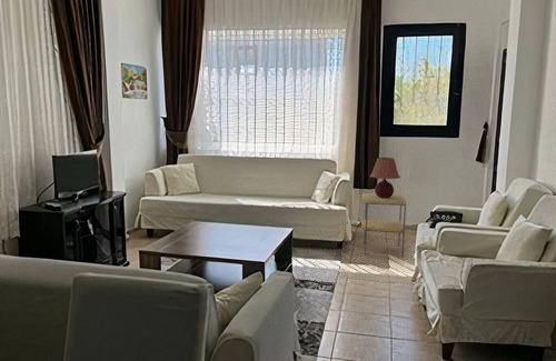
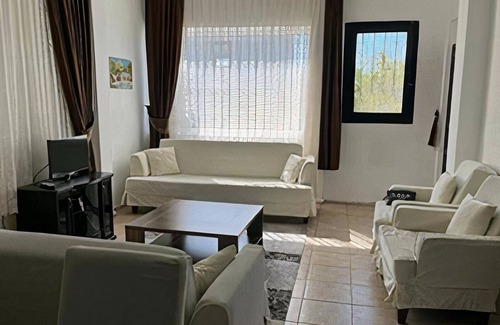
- table lamp [368,157,401,198]
- side table [360,192,407,258]
